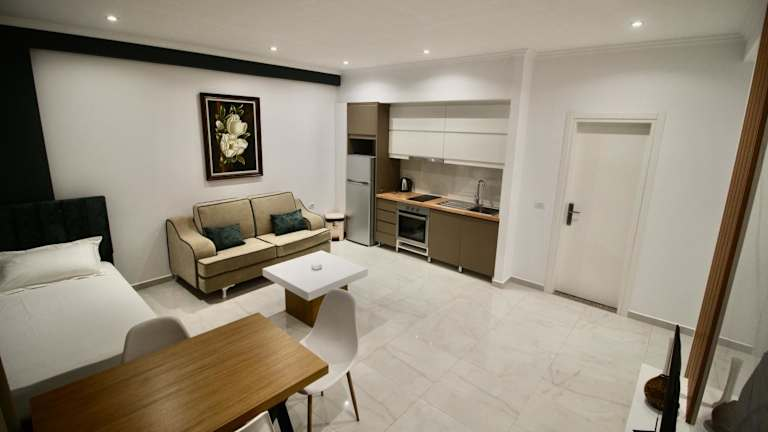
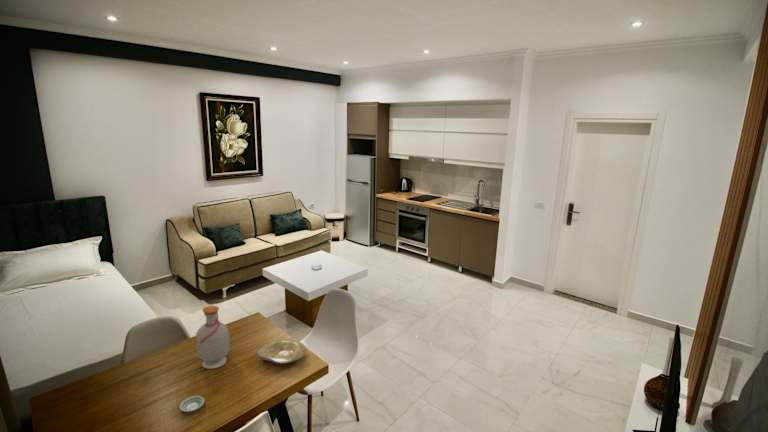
+ bottle [195,305,231,370]
+ plate [257,338,307,365]
+ saucer [179,395,205,413]
